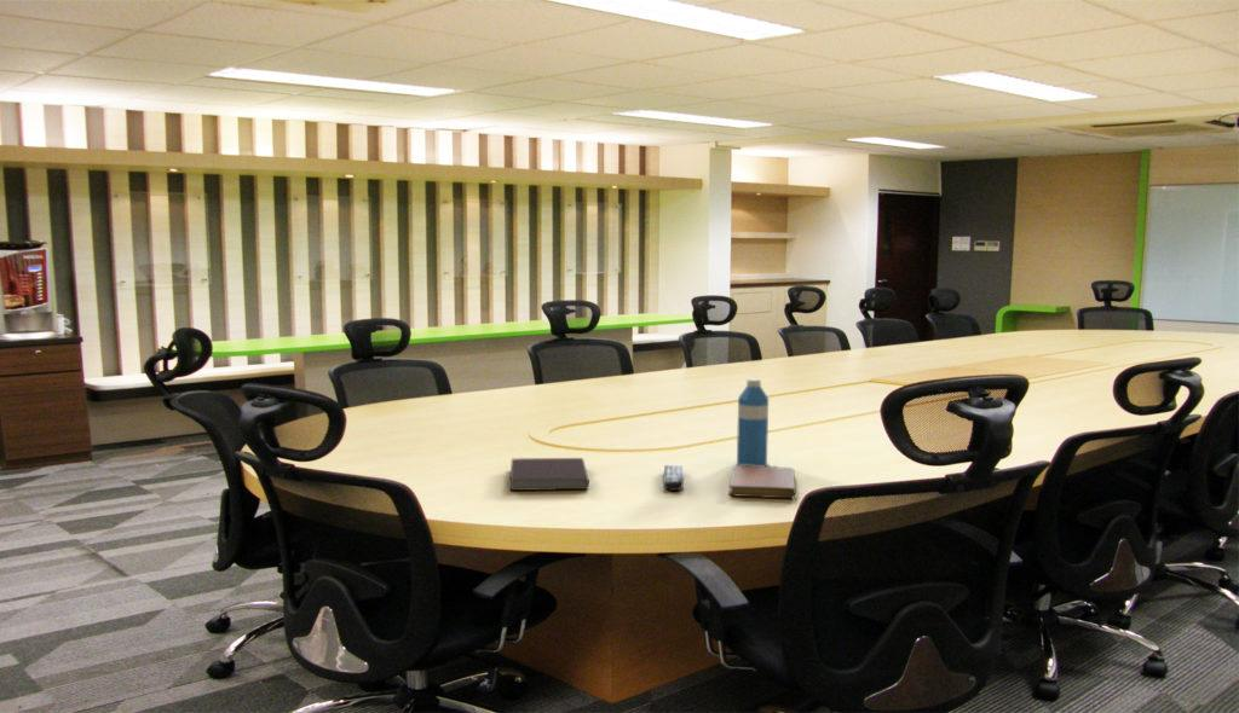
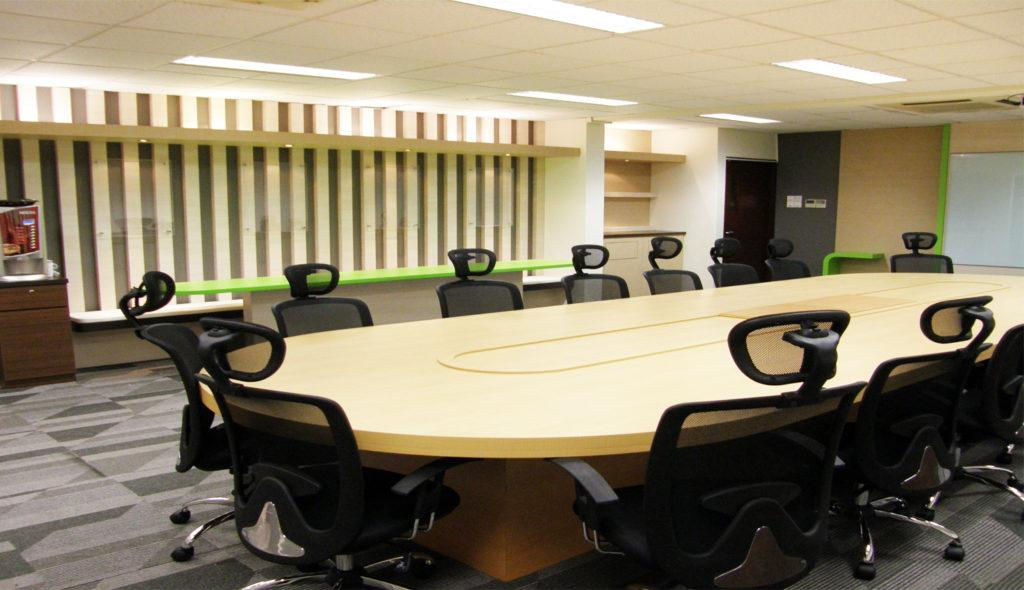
- water bottle [736,377,770,466]
- remote control [663,464,685,492]
- notebook [509,457,590,492]
- notebook [727,464,796,499]
